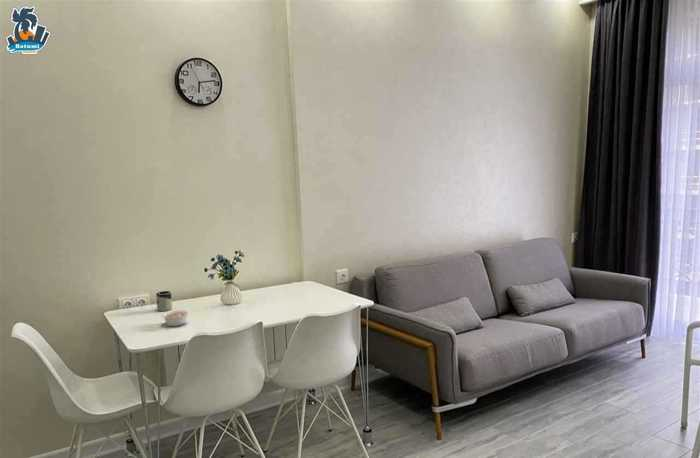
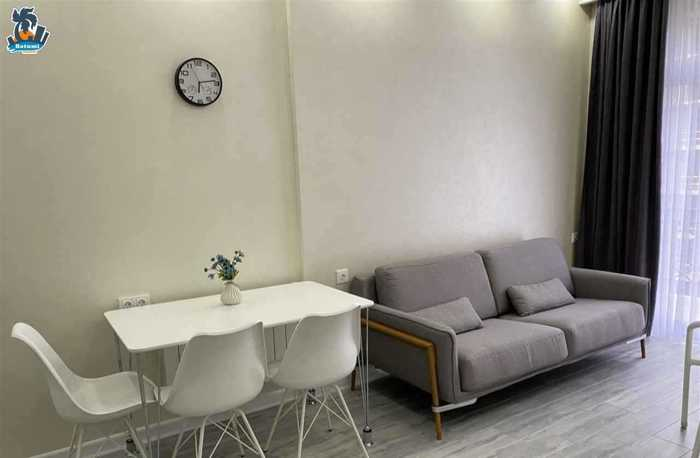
- legume [161,309,190,327]
- cup [155,290,173,312]
